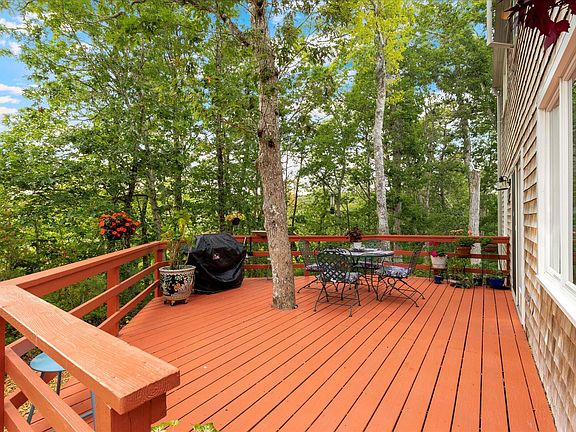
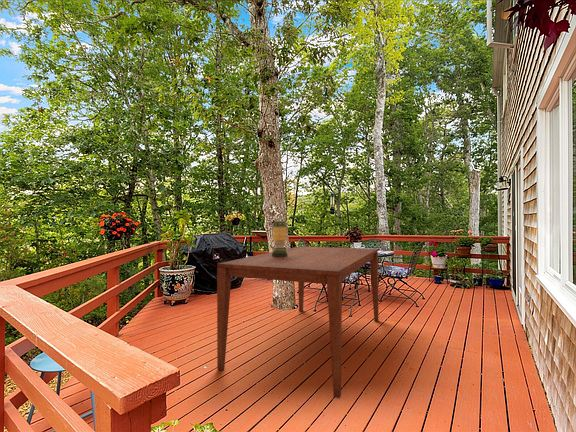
+ dining table [216,245,380,399]
+ lantern [270,220,289,257]
